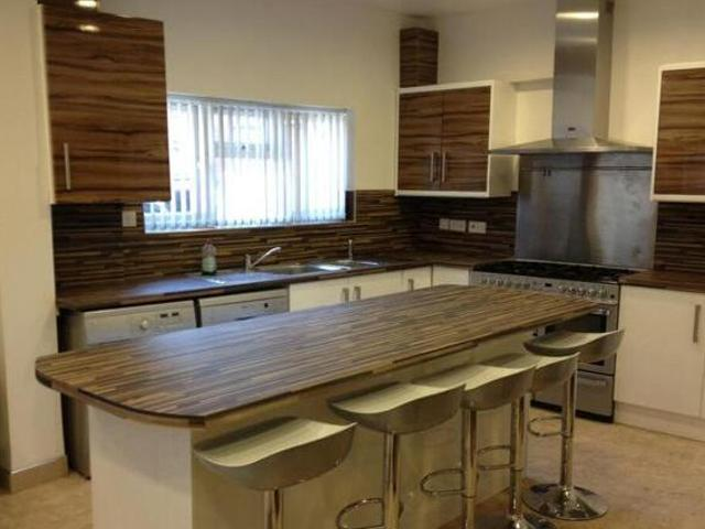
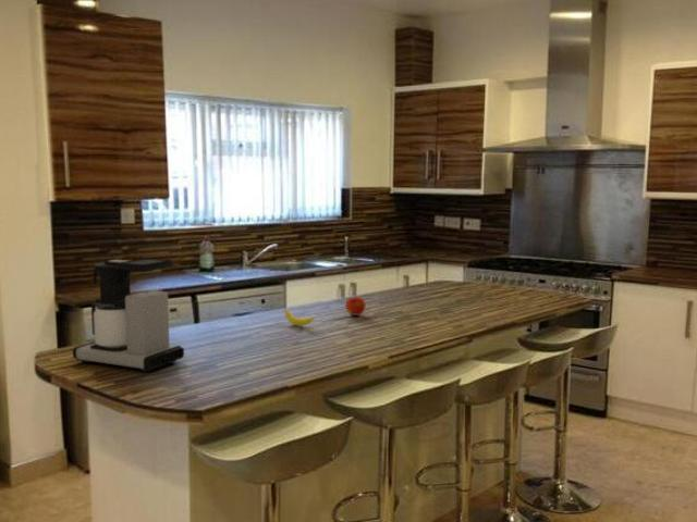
+ apple [344,296,367,316]
+ banana [283,307,316,326]
+ coffee maker [72,257,185,373]
